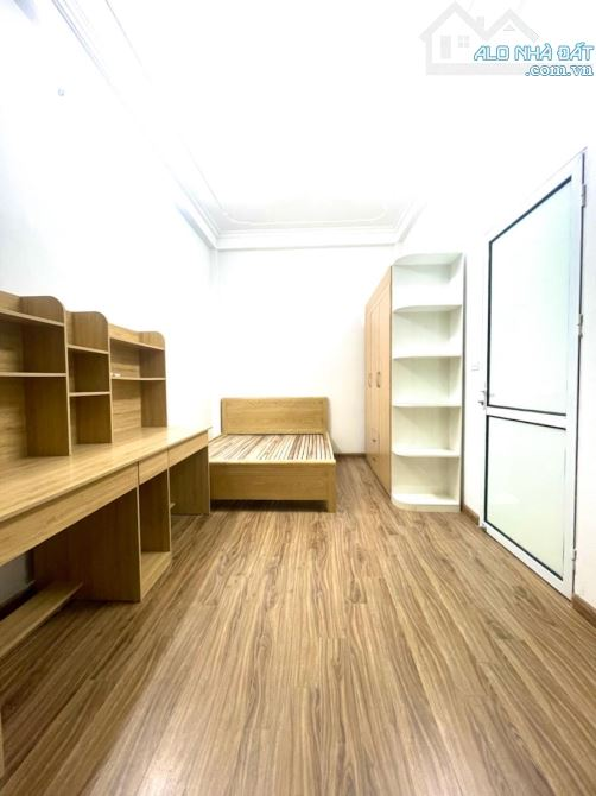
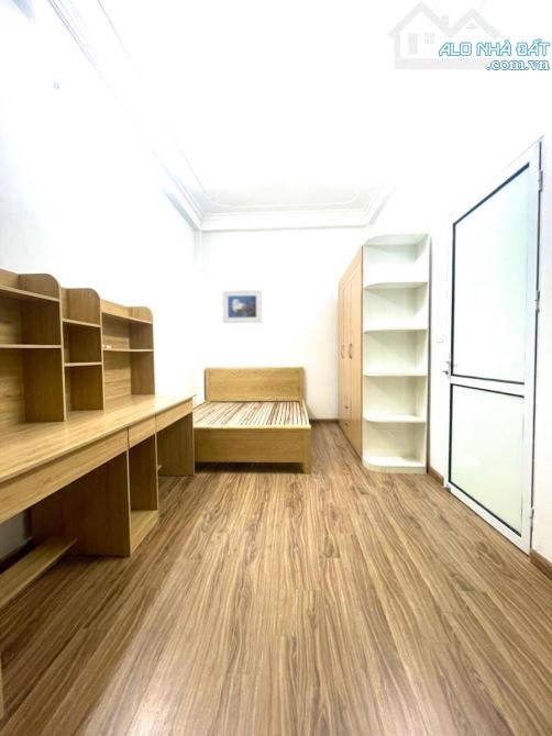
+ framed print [222,289,263,324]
